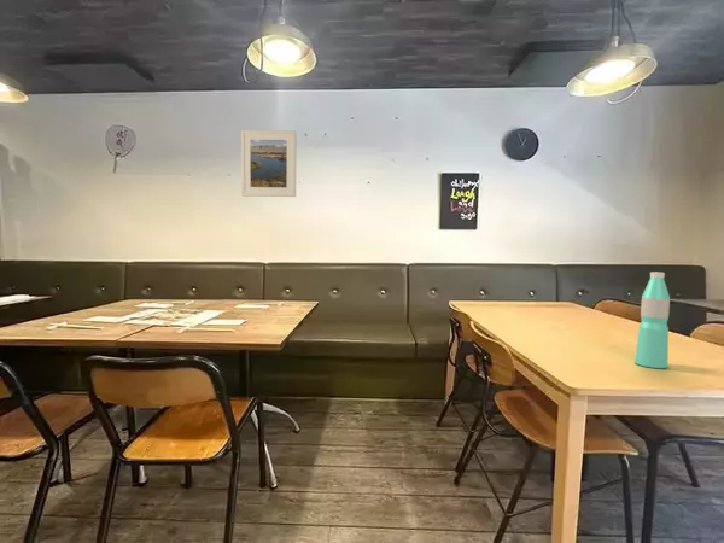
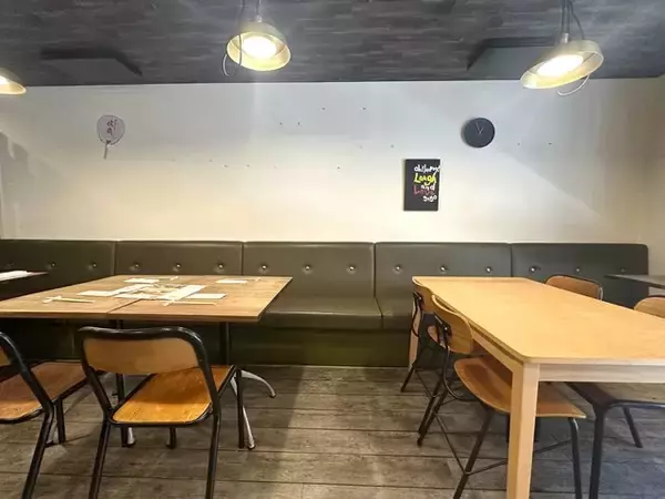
- water bottle [634,272,671,369]
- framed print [240,129,297,198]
